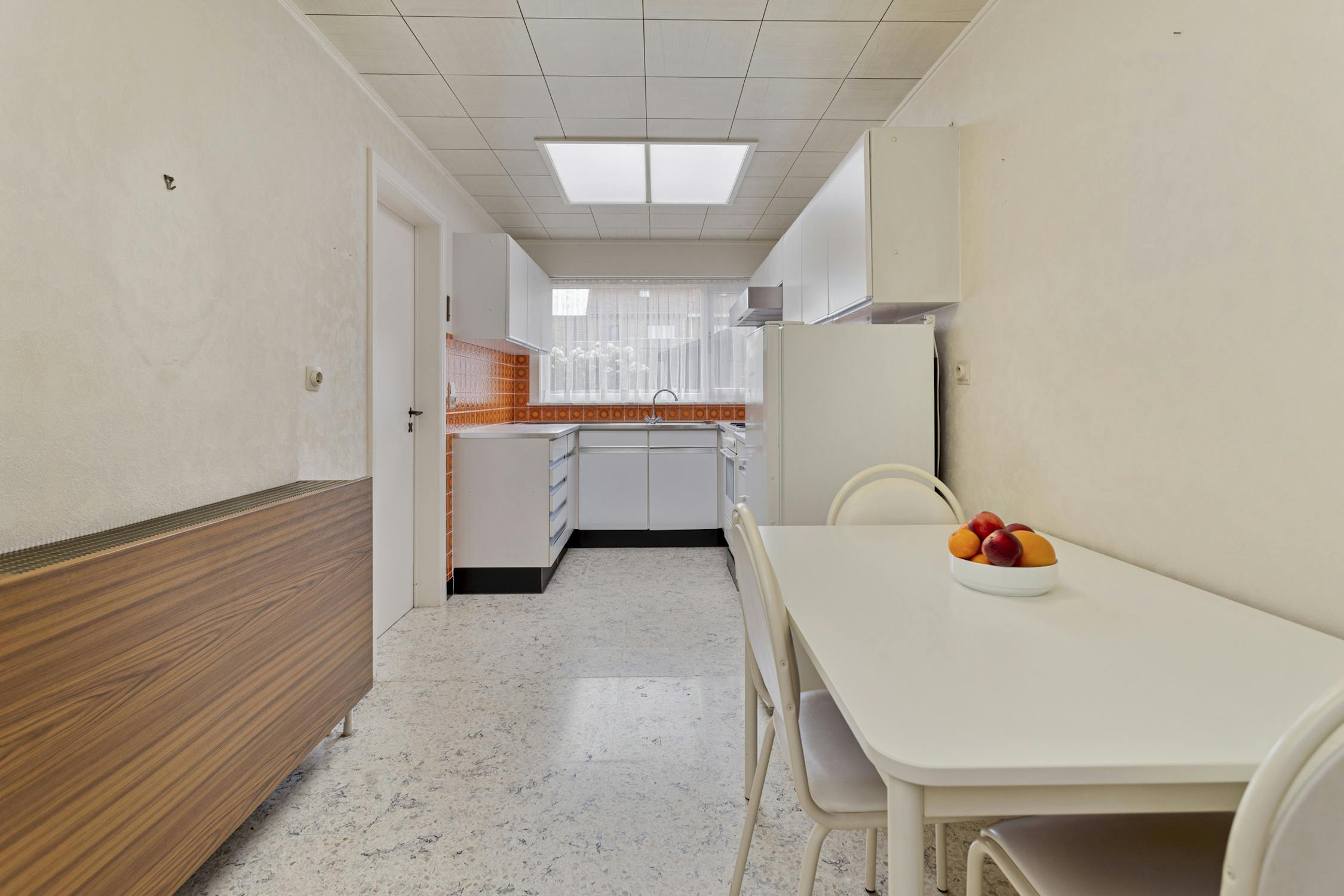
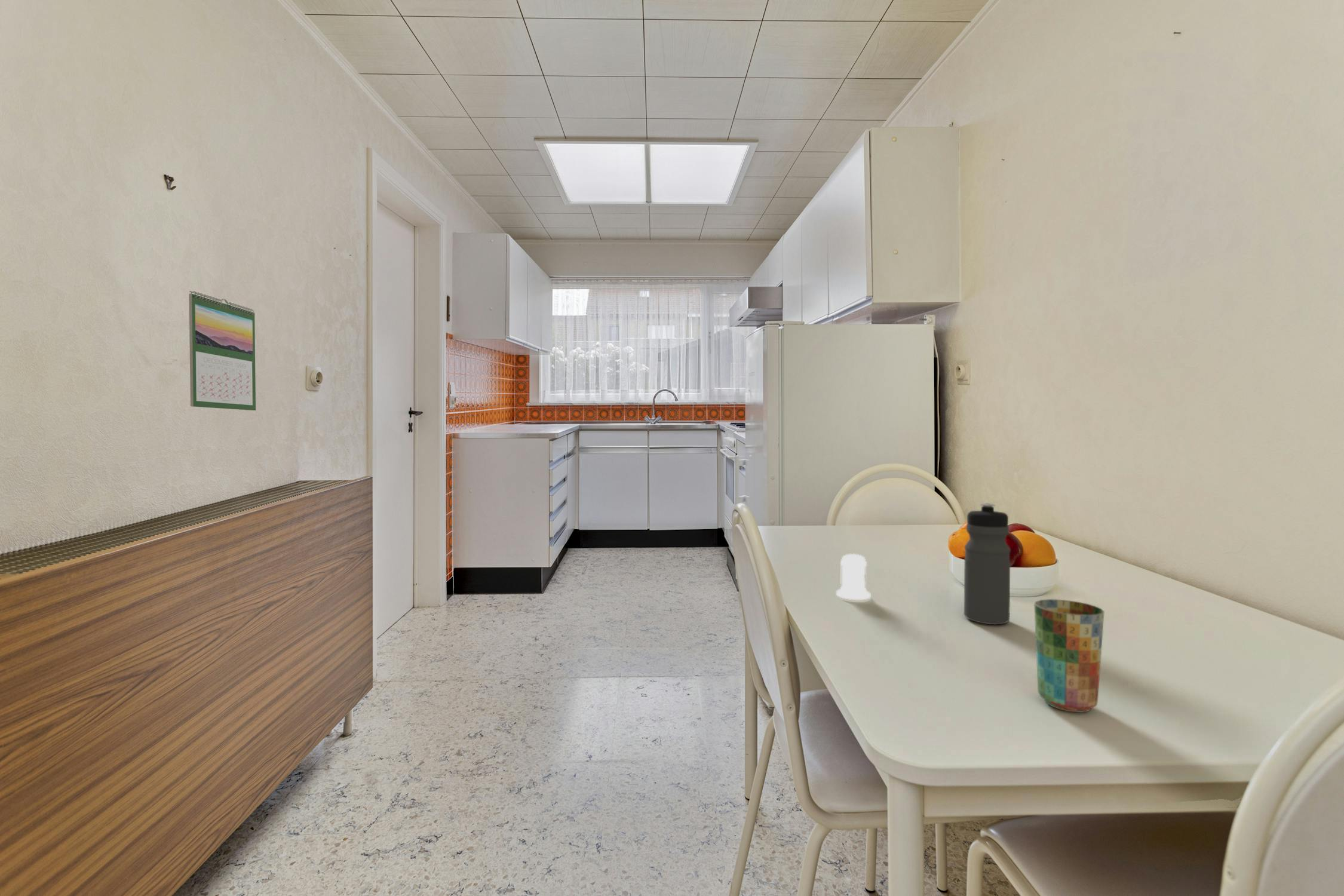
+ water bottle [963,503,1011,625]
+ calendar [188,290,256,411]
+ cup [1033,599,1105,713]
+ salt shaker [836,553,871,600]
